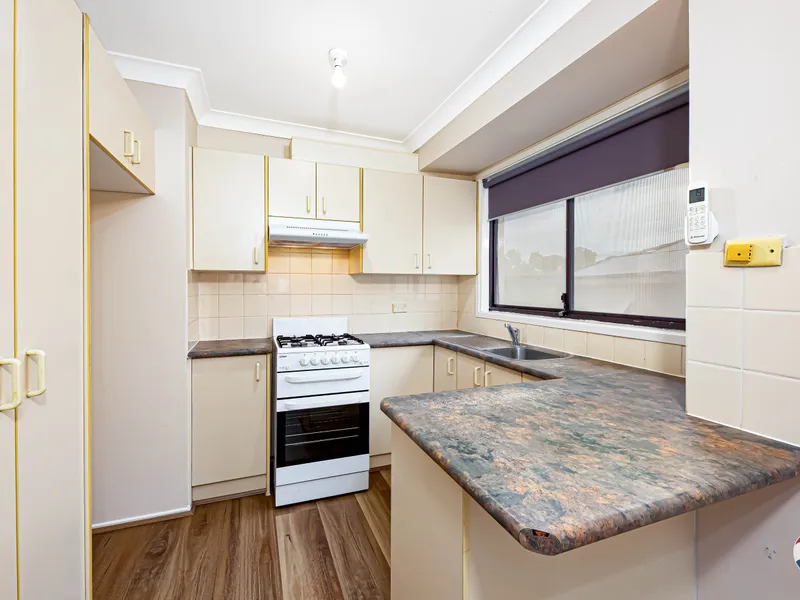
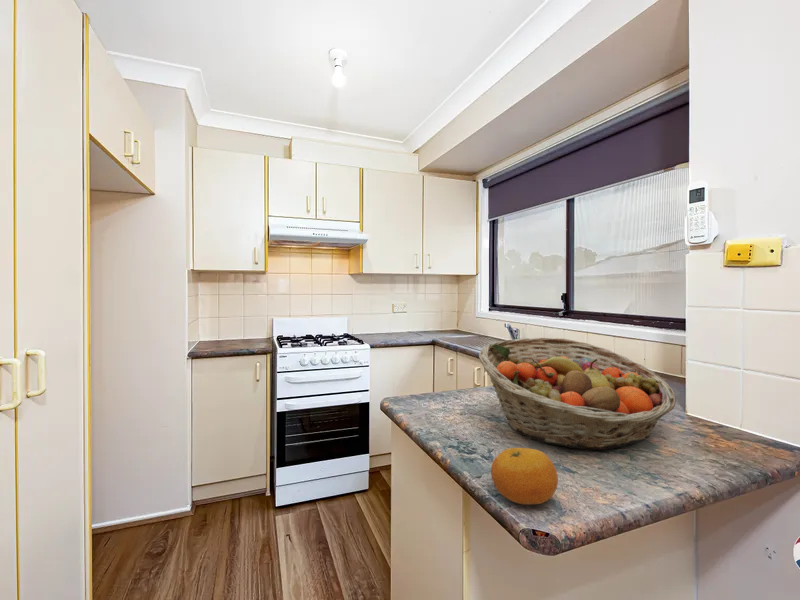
+ fruit [490,447,559,505]
+ fruit basket [478,337,677,451]
